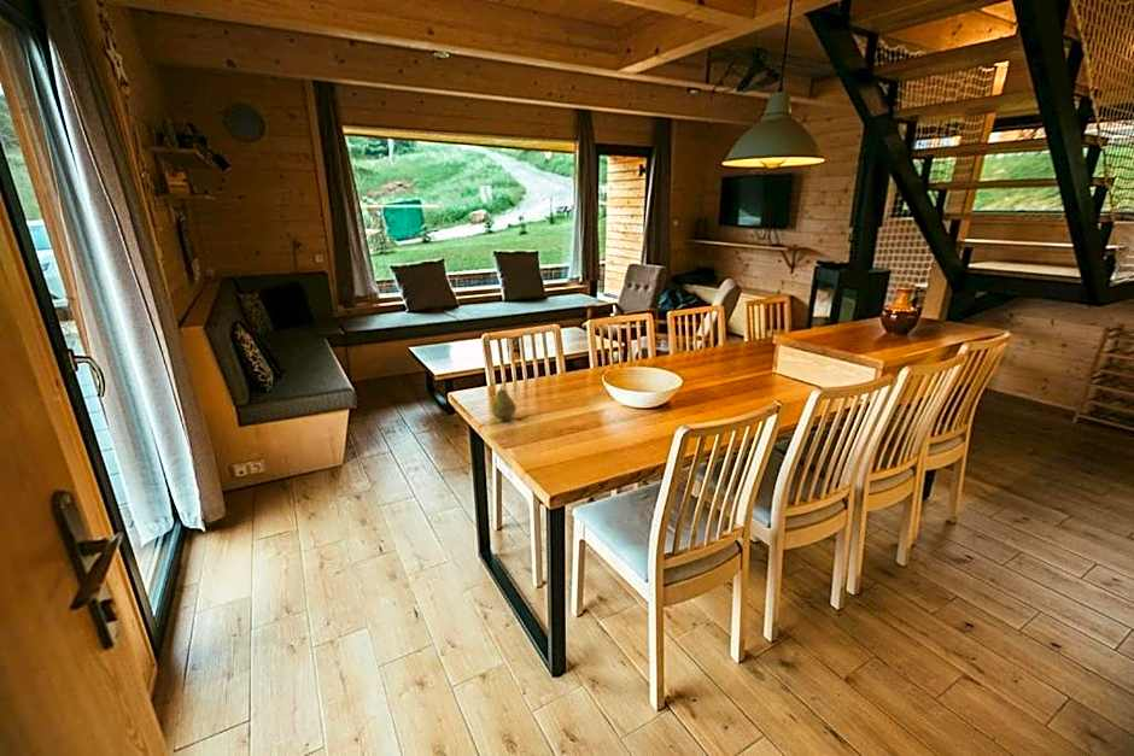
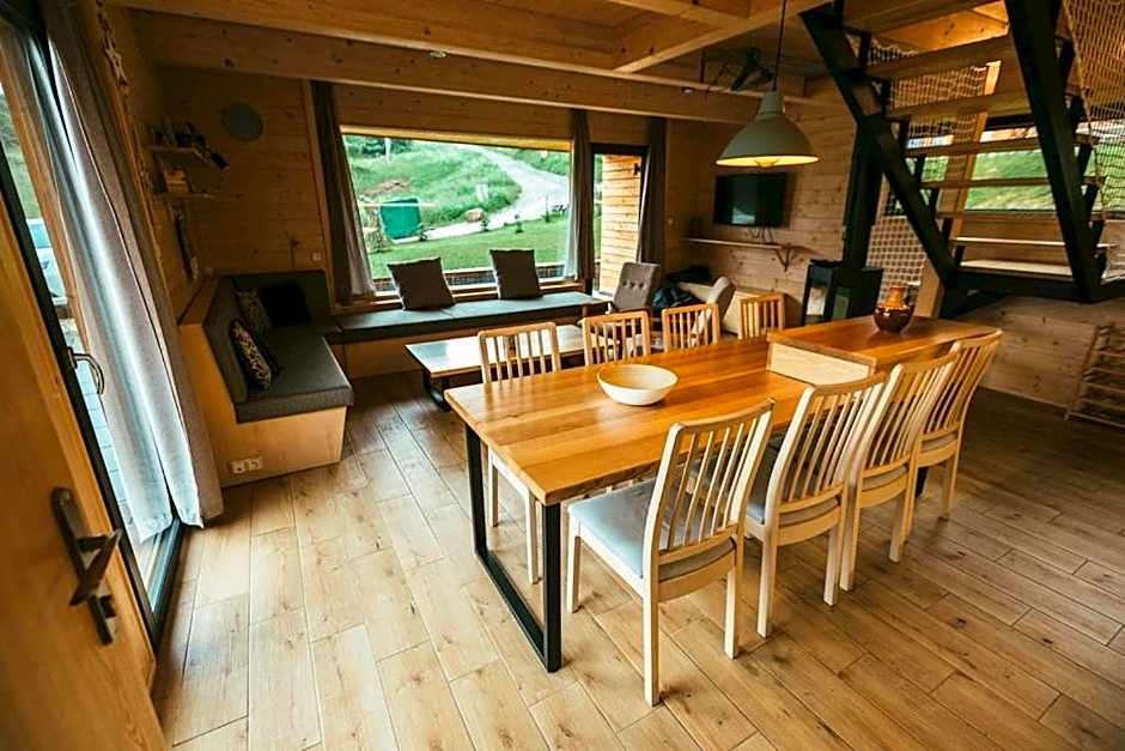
- fruit [491,383,518,421]
